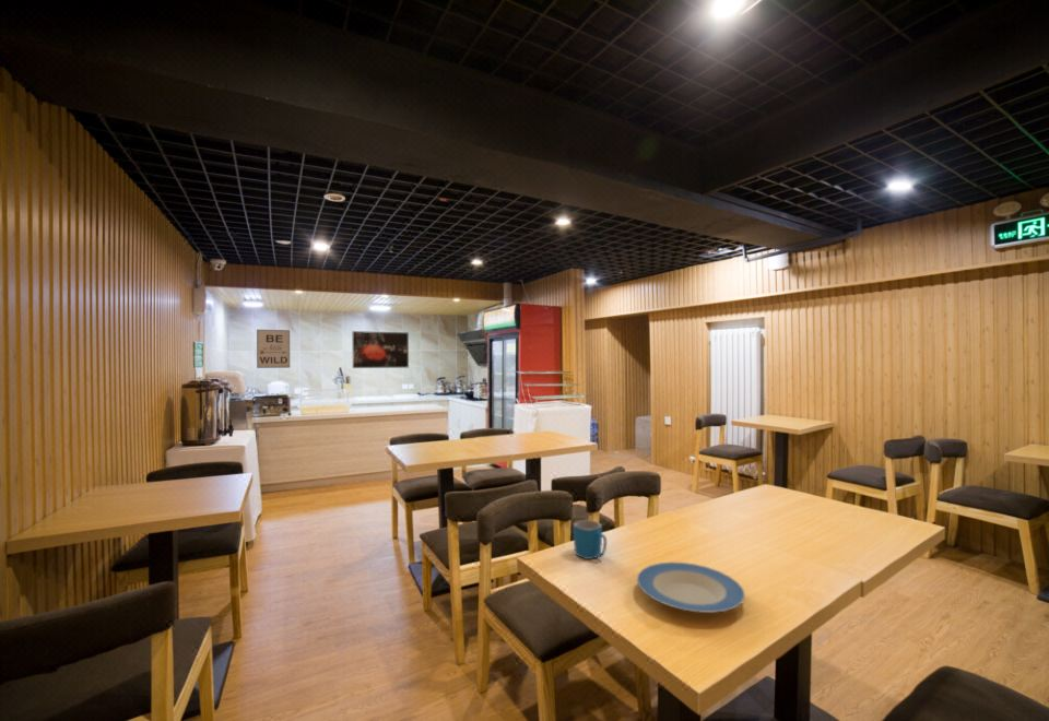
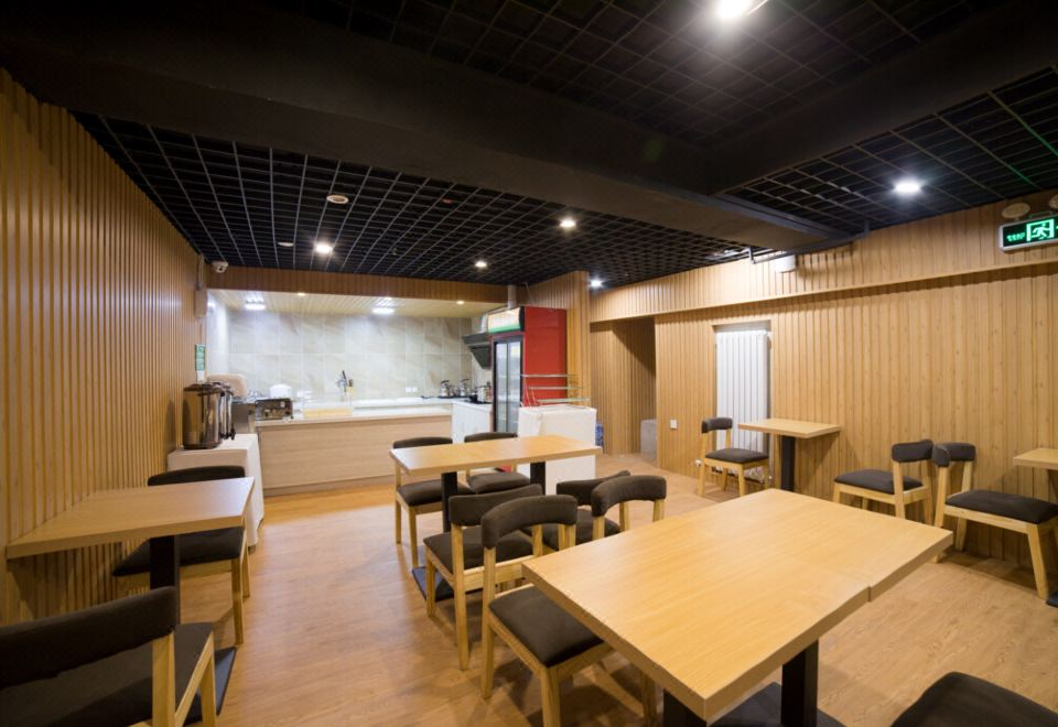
- plate [636,562,746,614]
- wall art [256,329,291,369]
- wall art [352,330,410,369]
- mug [573,519,608,560]
